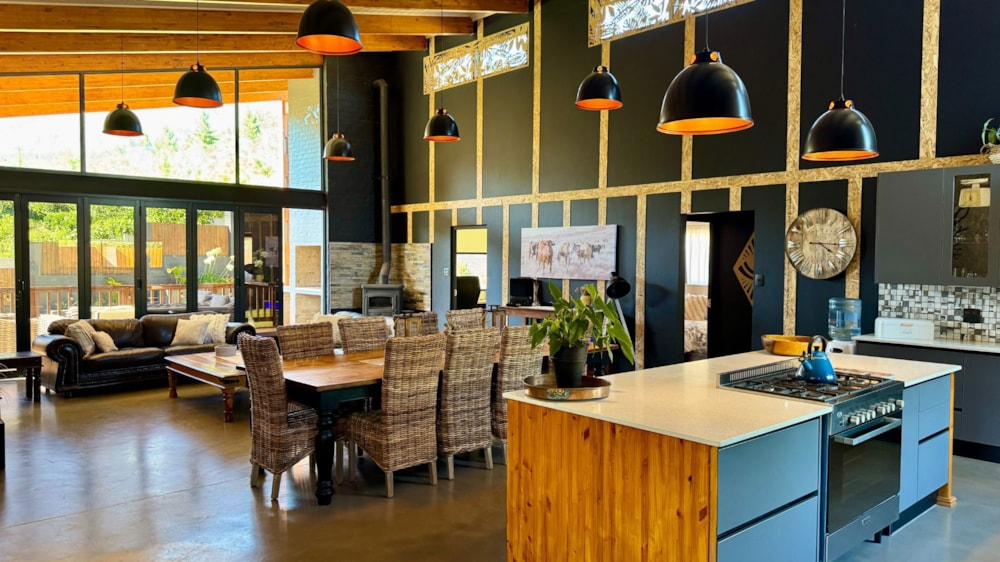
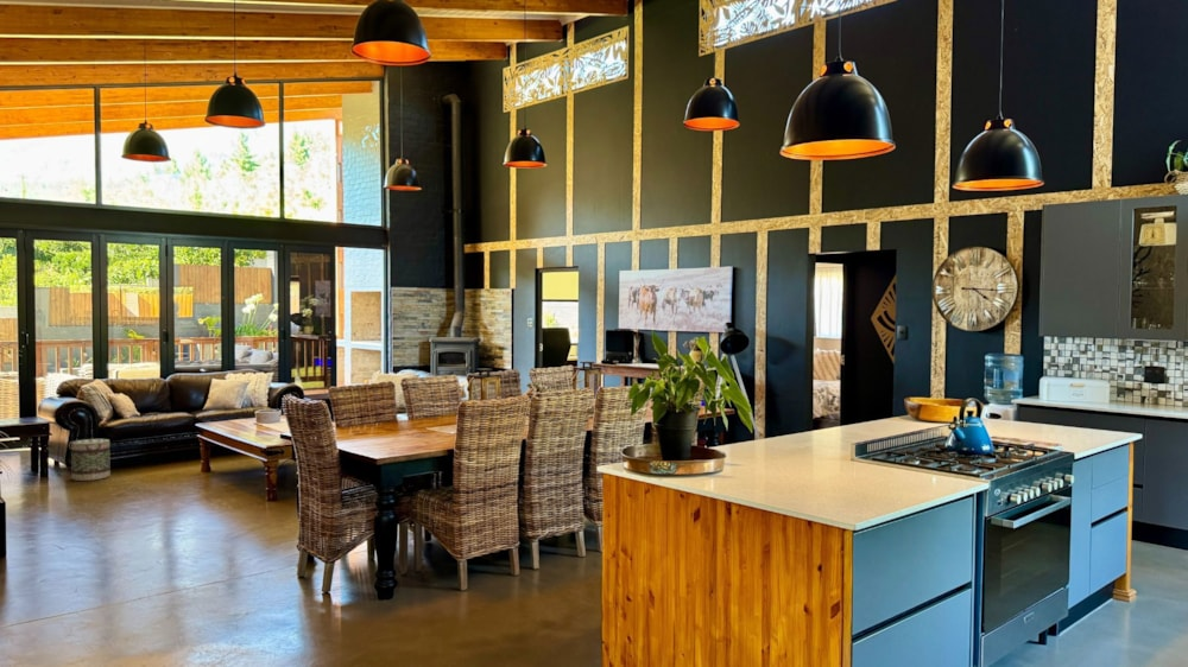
+ basket [68,438,112,482]
